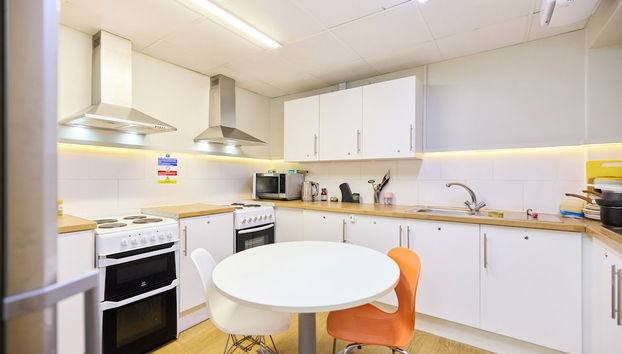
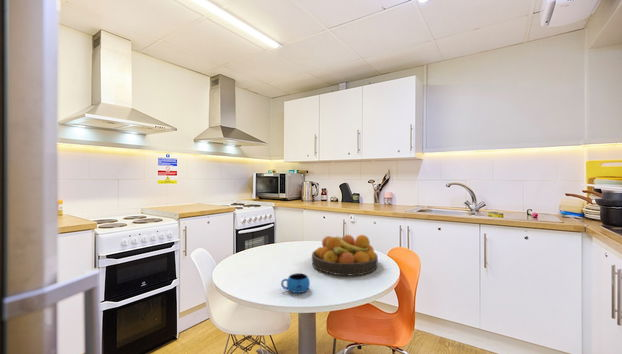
+ fruit bowl [311,234,379,276]
+ mug [280,272,311,294]
